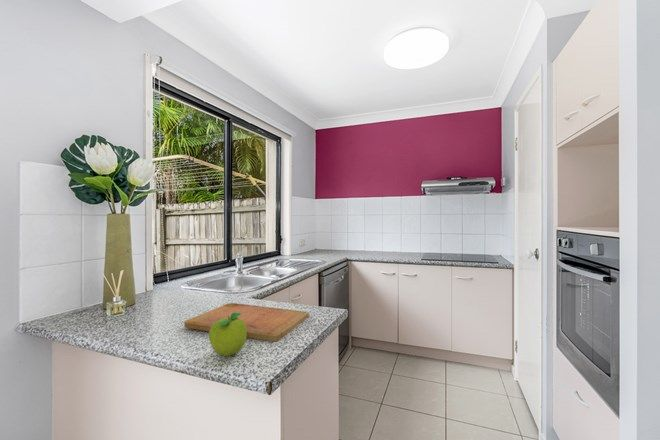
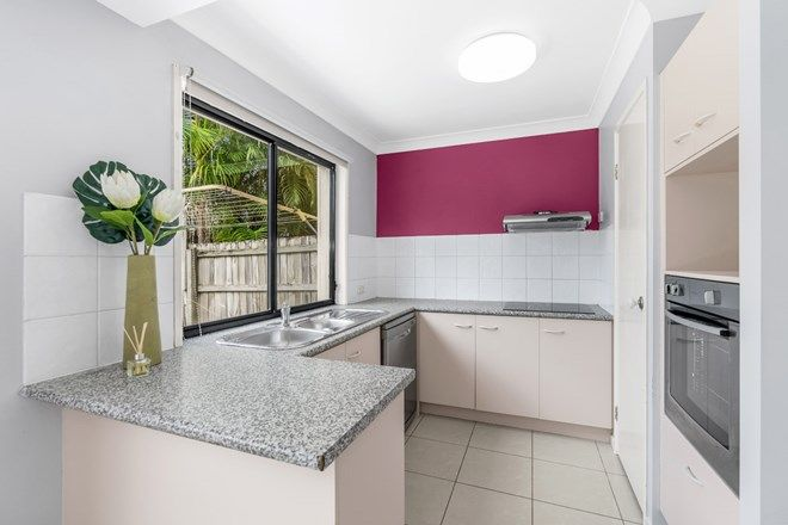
- fruit [208,313,247,357]
- cutting board [183,302,310,343]
